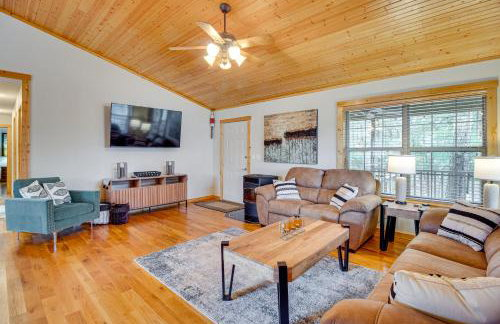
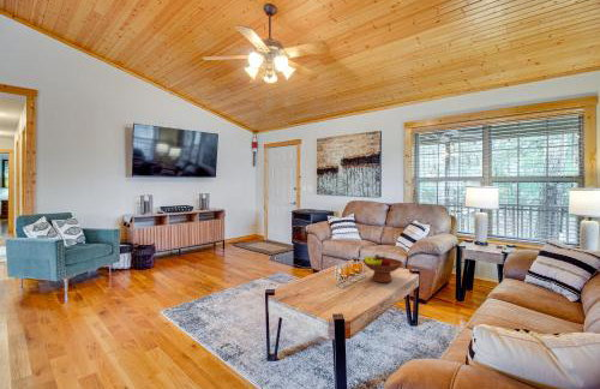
+ fruit bowl [361,253,403,283]
